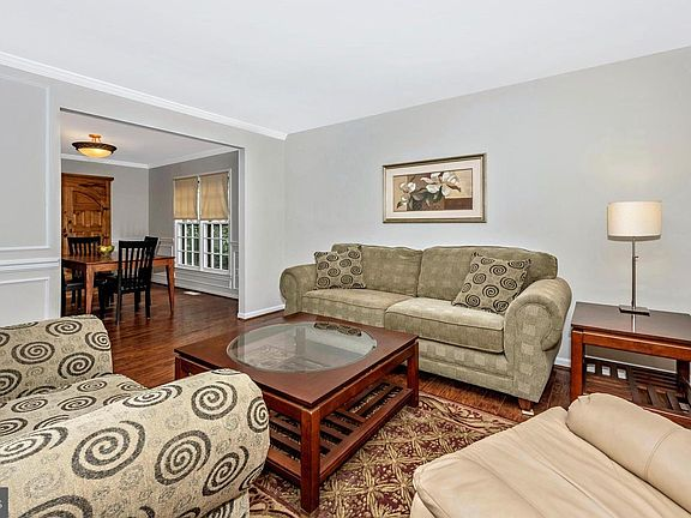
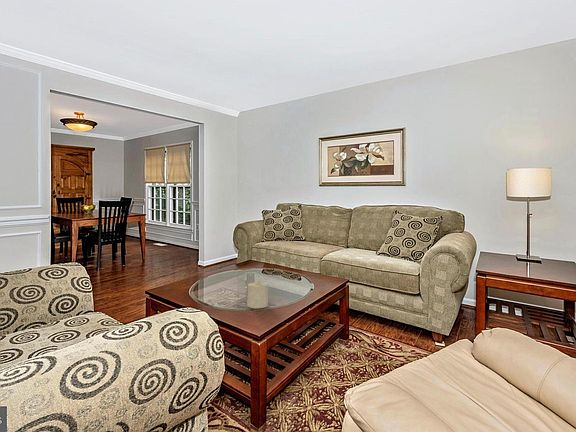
+ candle [246,279,269,309]
